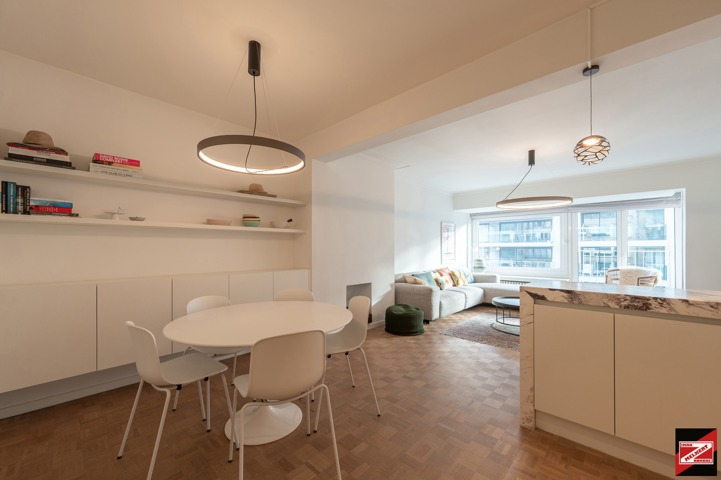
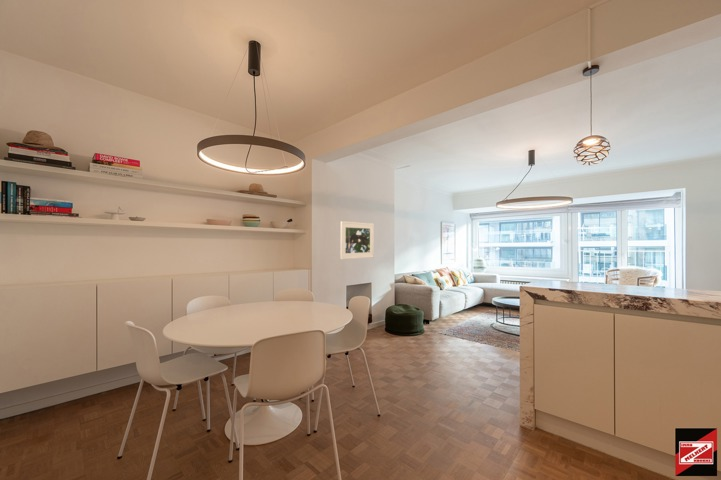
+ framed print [339,220,375,260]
